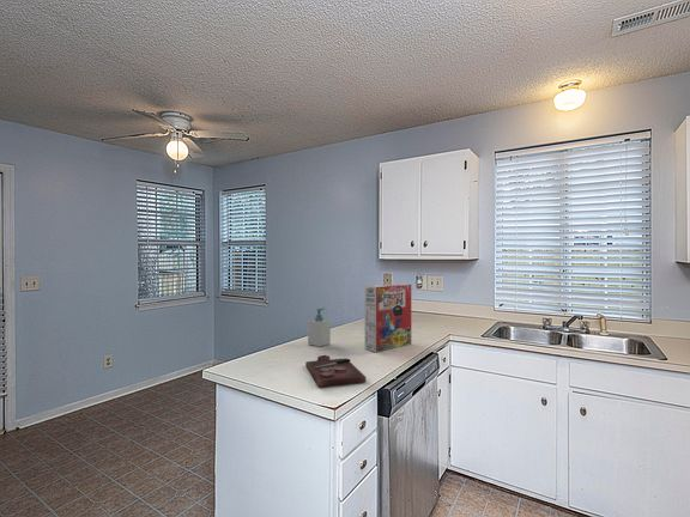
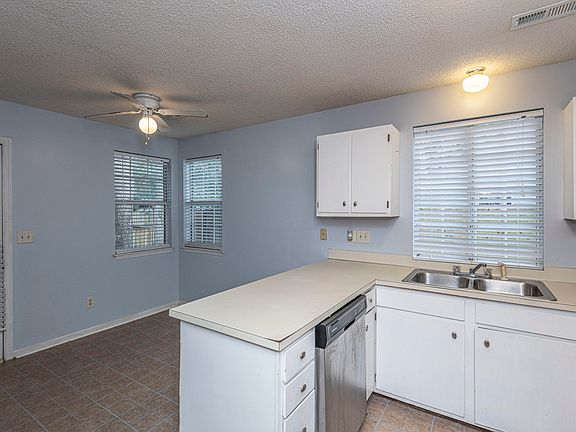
- cutting board [304,354,367,388]
- cereal box [363,282,412,353]
- soap bottle [307,306,332,348]
